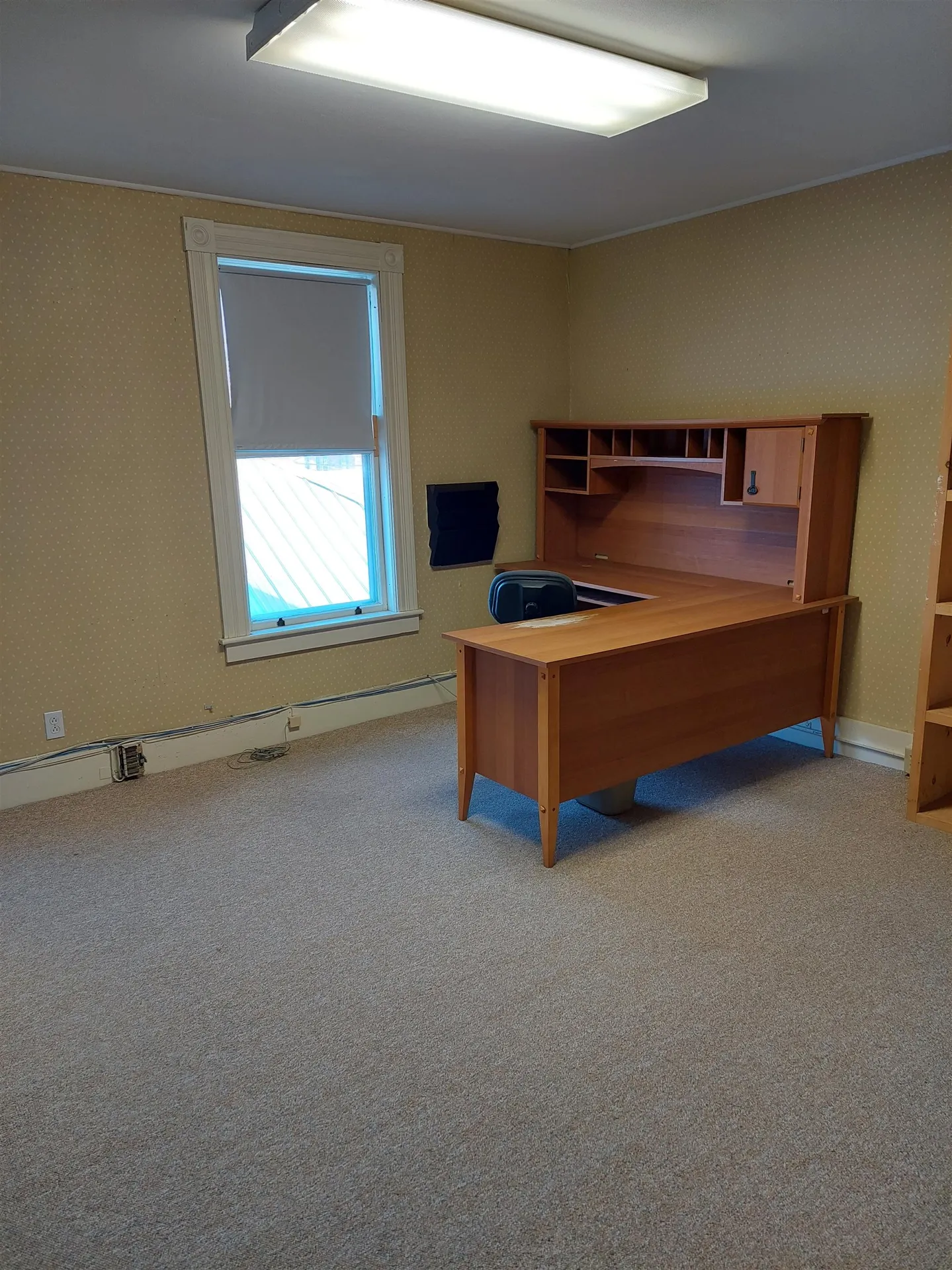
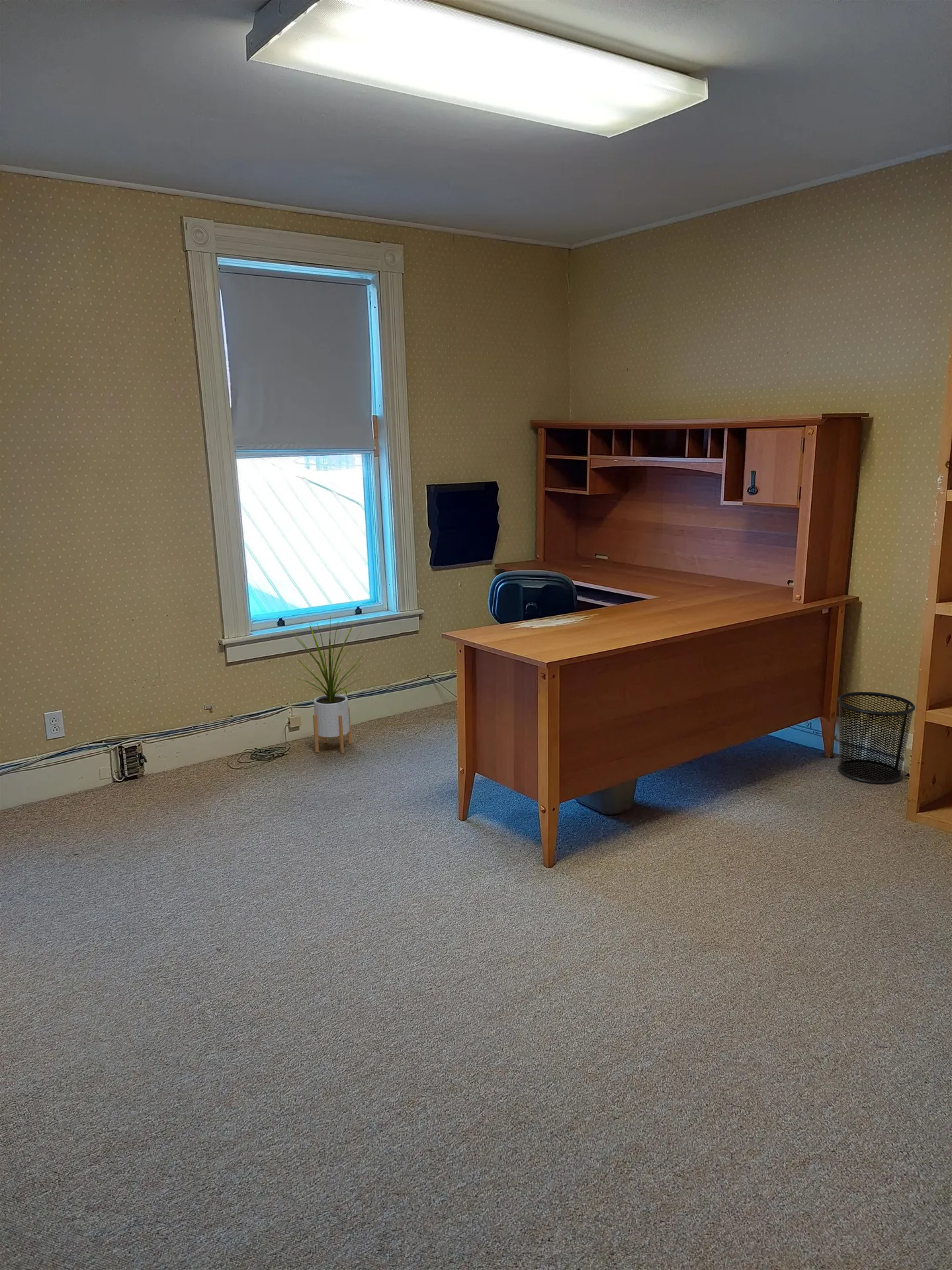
+ house plant [292,614,367,754]
+ waste bin [837,691,916,784]
